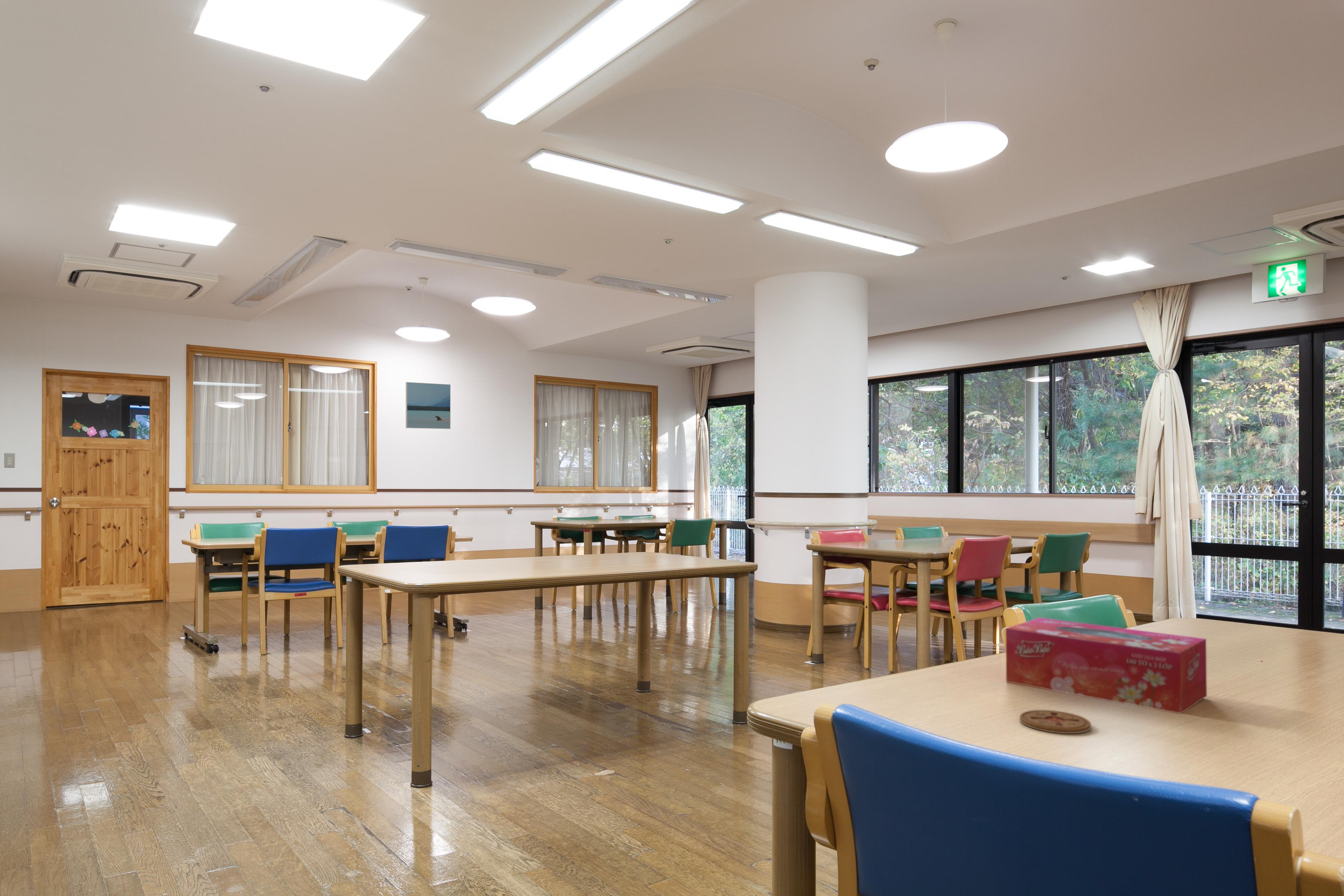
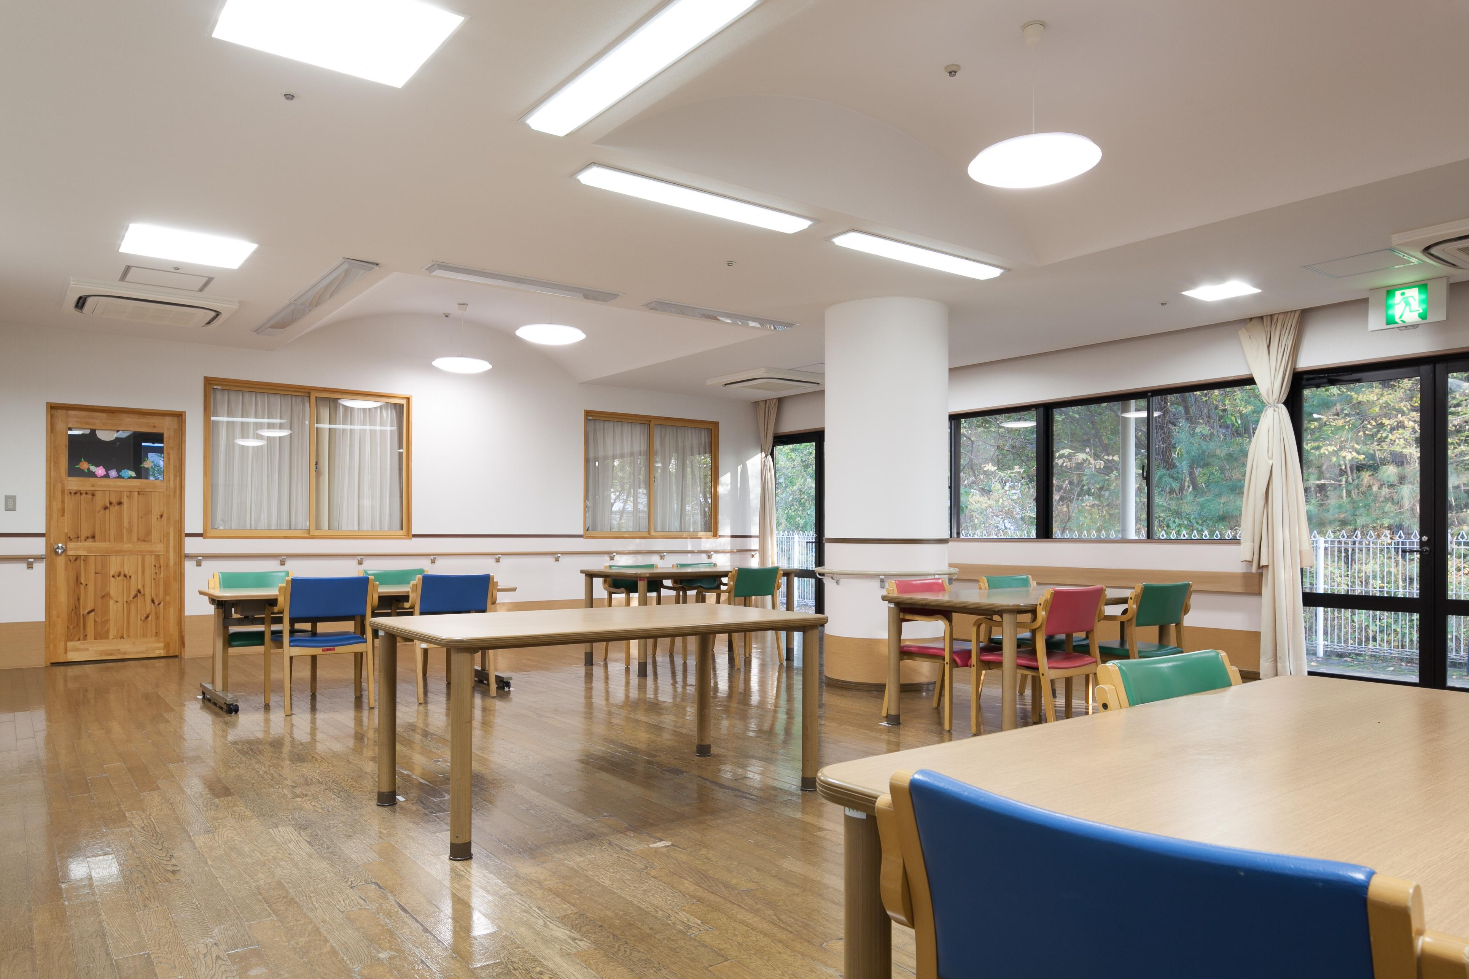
- tissue box [1005,617,1207,714]
- coaster [1019,710,1092,734]
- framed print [406,382,451,430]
